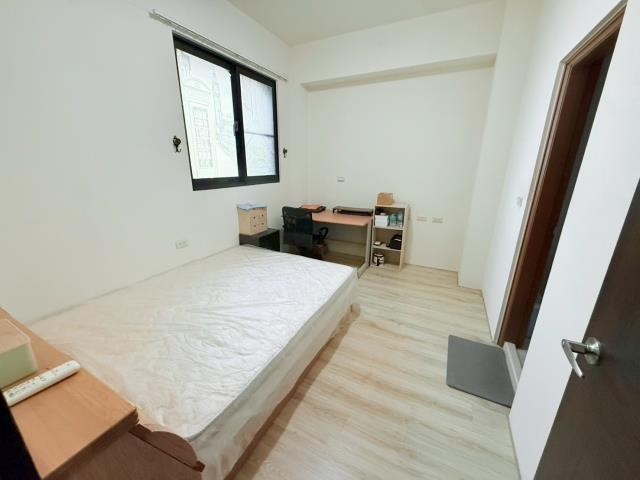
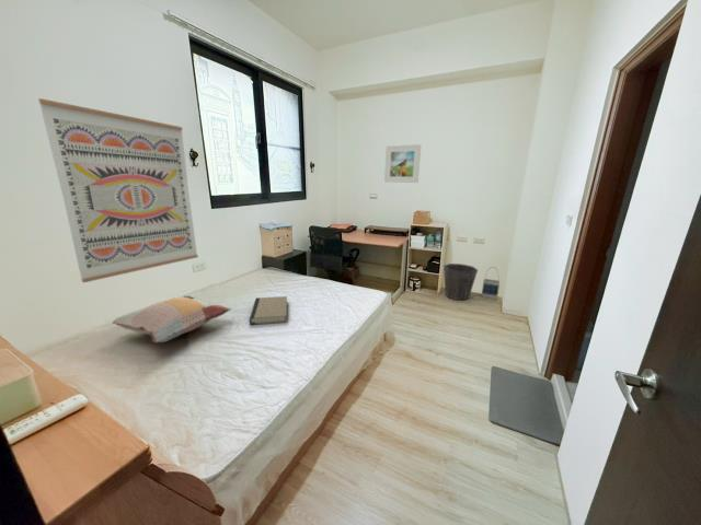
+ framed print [383,143,422,184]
+ decorative pillow [112,294,233,343]
+ wall art [37,97,199,283]
+ bag [481,266,501,301]
+ waste bin [443,262,479,301]
+ book [249,295,288,326]
